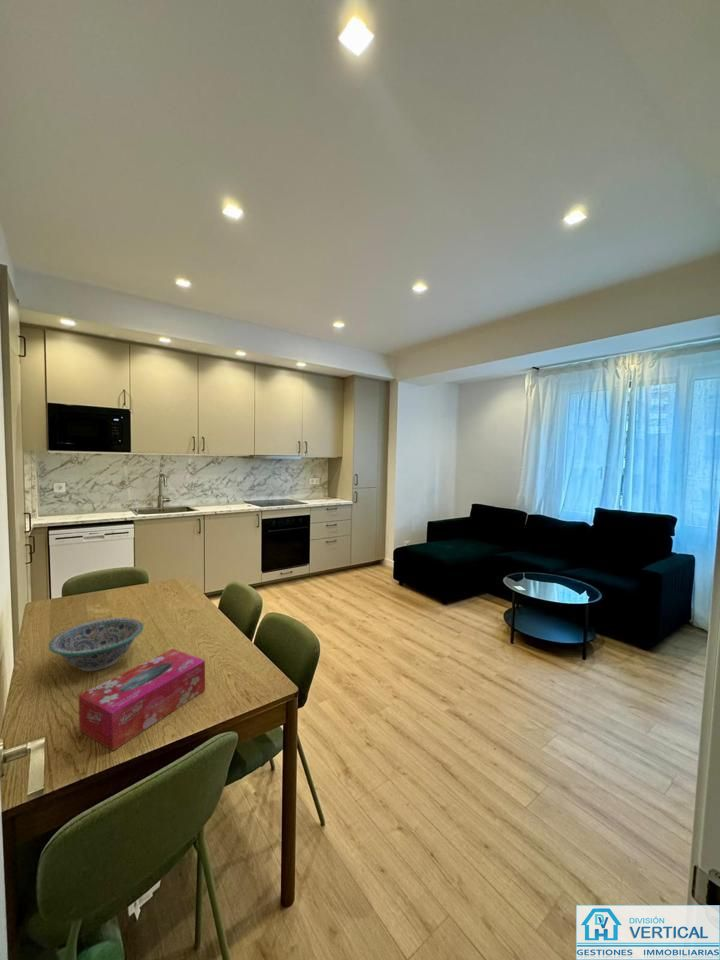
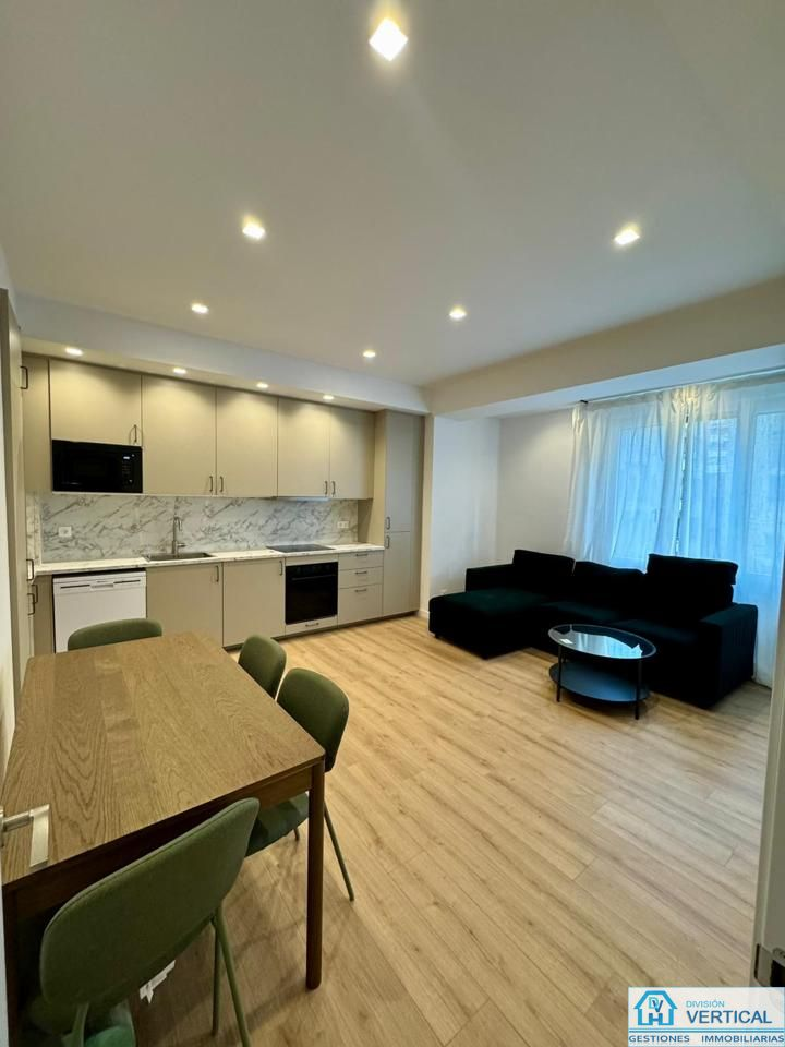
- tissue box [77,648,206,752]
- decorative bowl [48,617,144,672]
